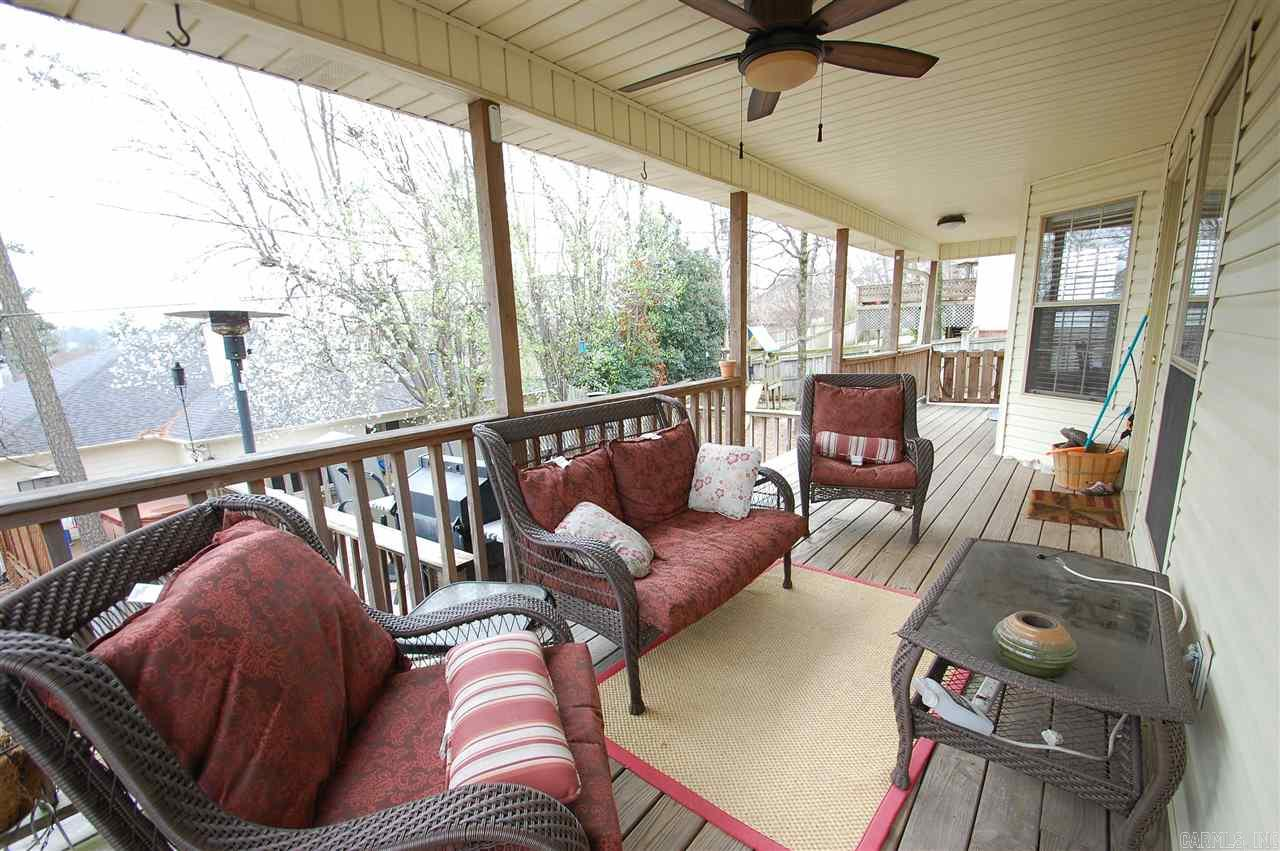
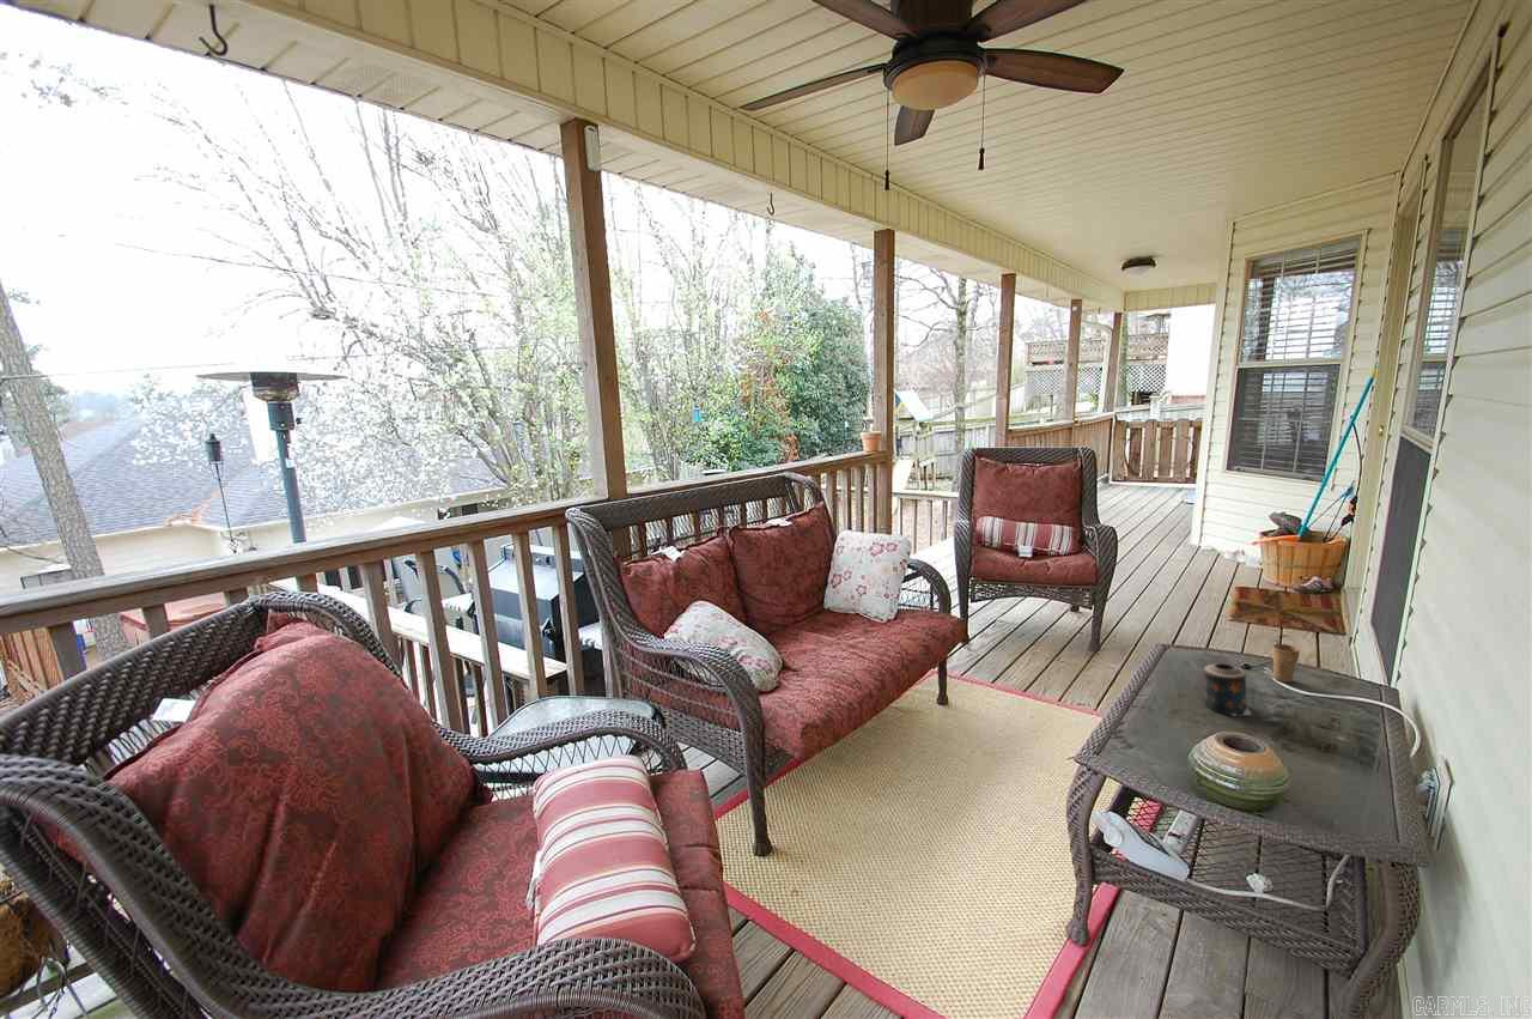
+ cup [1271,638,1301,684]
+ candle [1203,662,1252,717]
